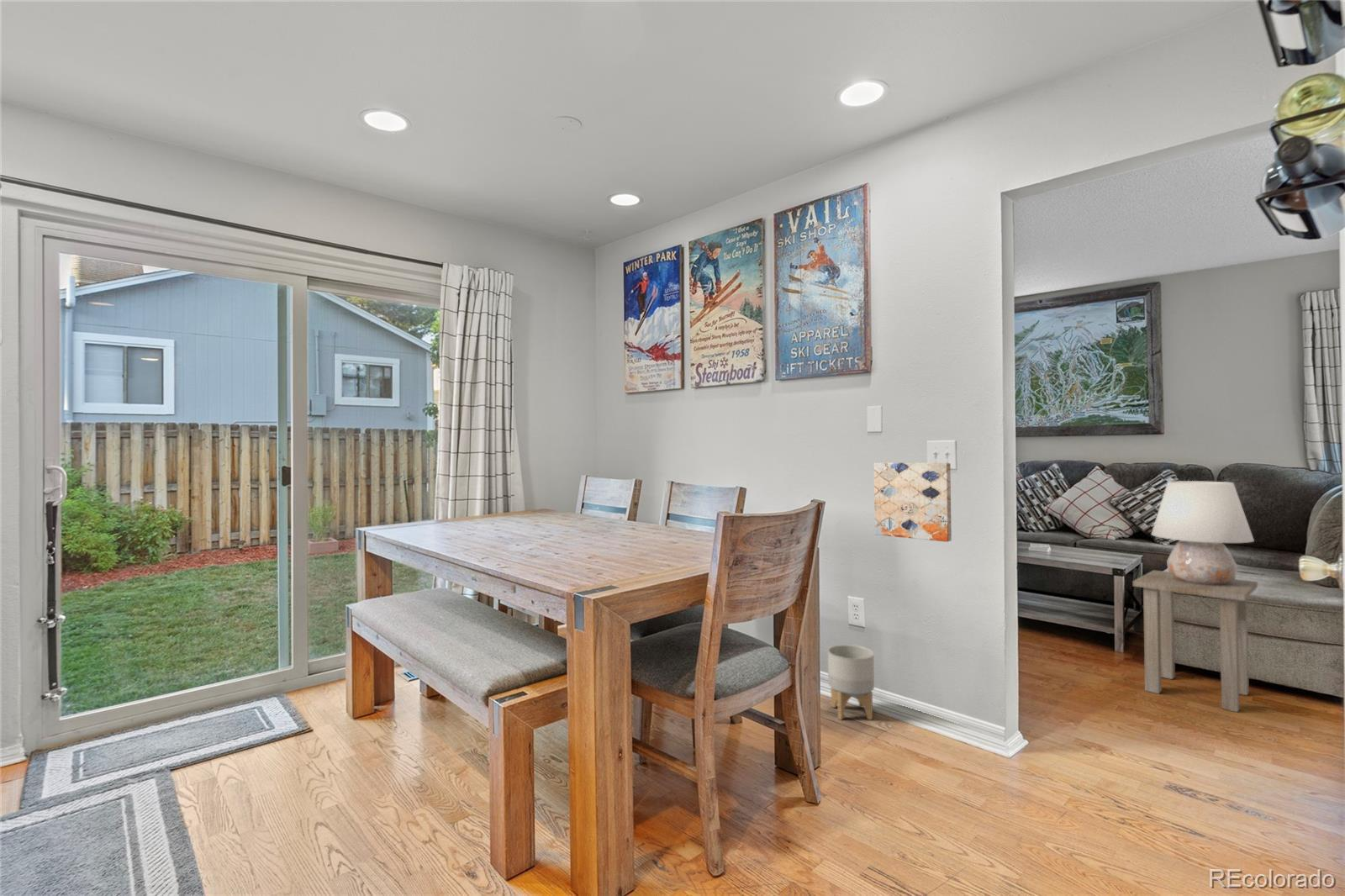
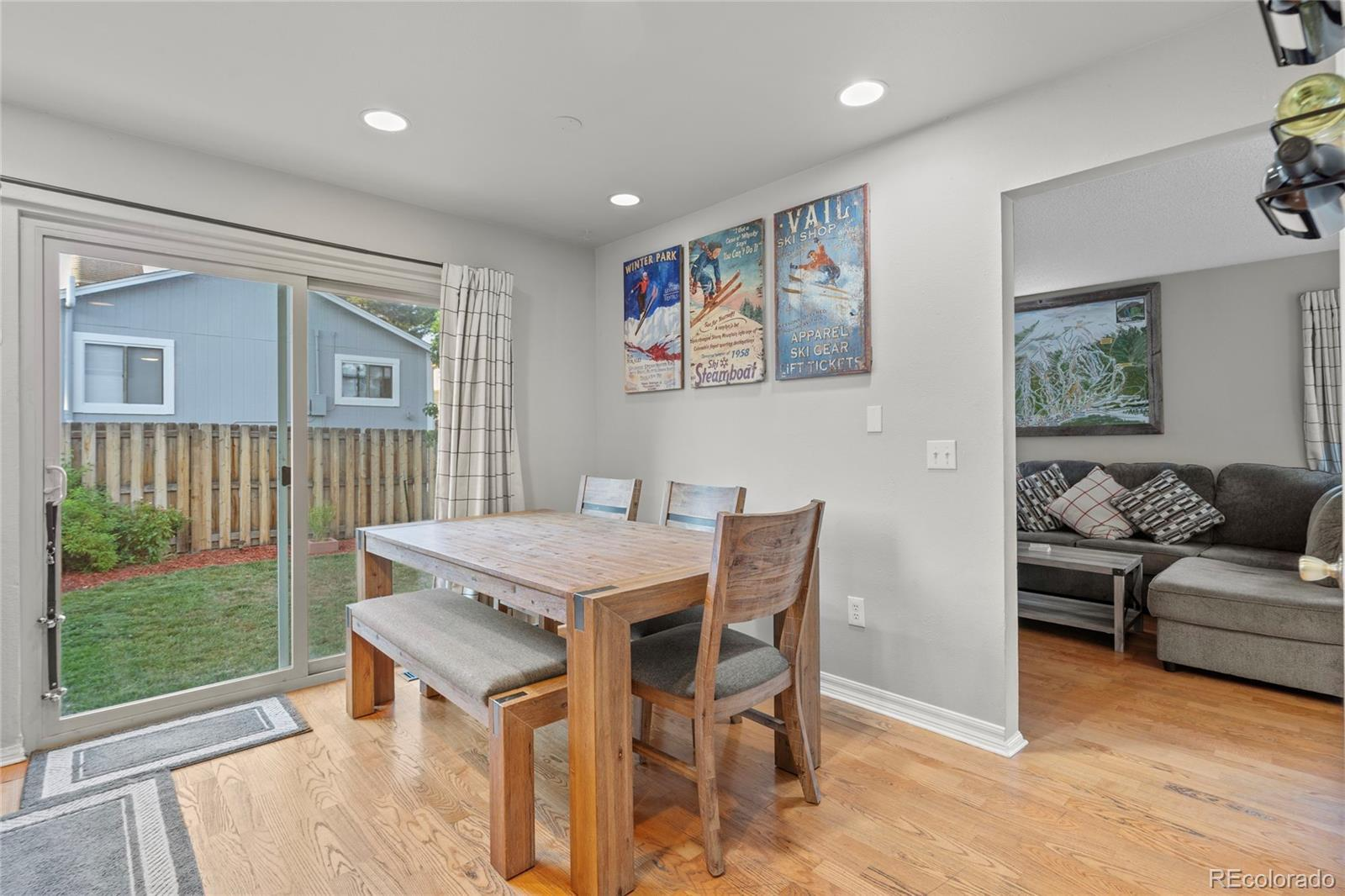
- table lamp [1151,480,1255,585]
- side table [1132,569,1258,713]
- planter [827,644,875,721]
- wall art [873,461,952,543]
